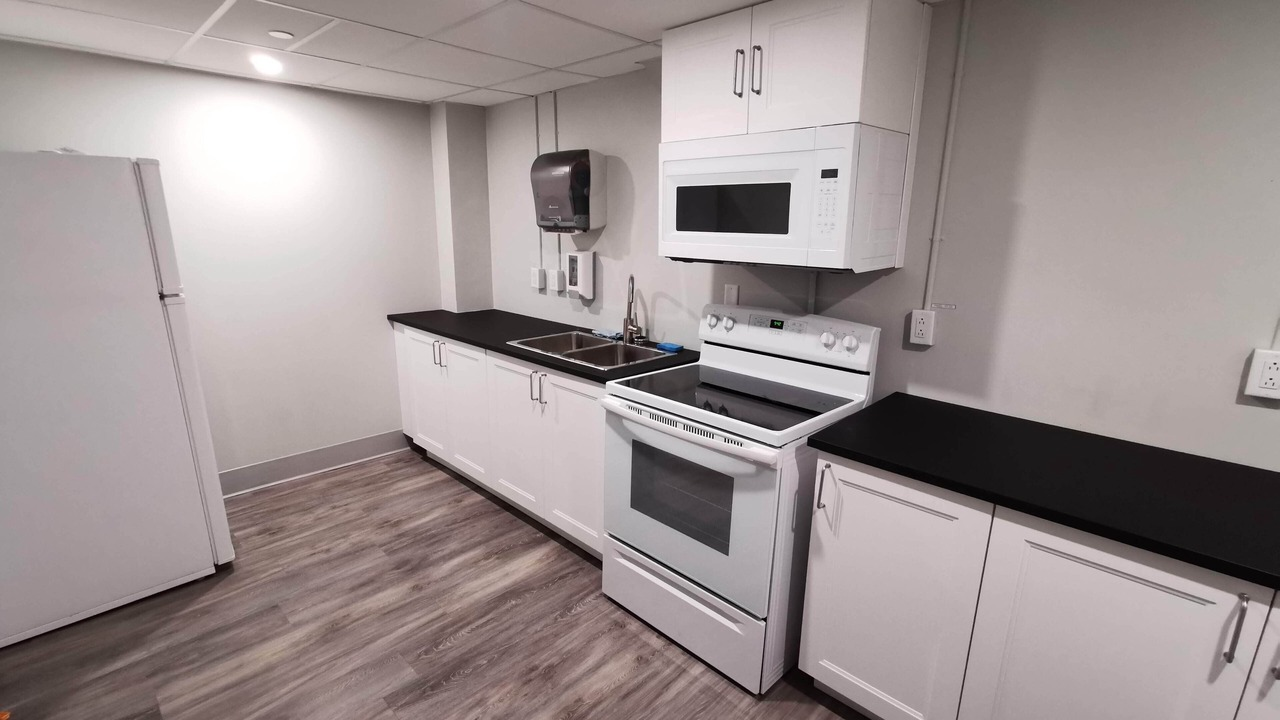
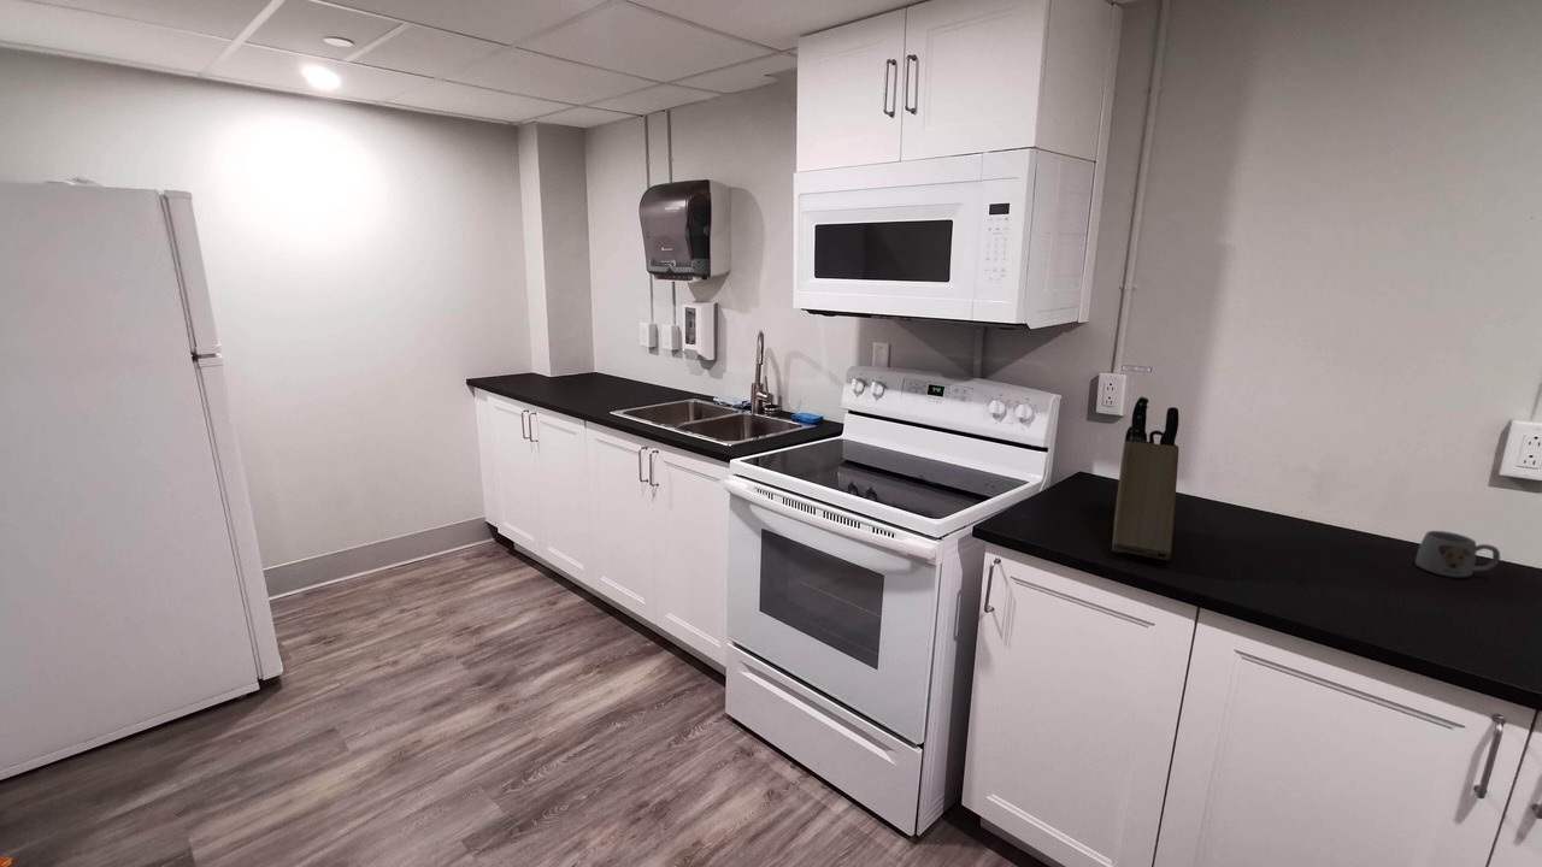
+ mug [1414,530,1501,578]
+ knife block [1111,396,1181,561]
